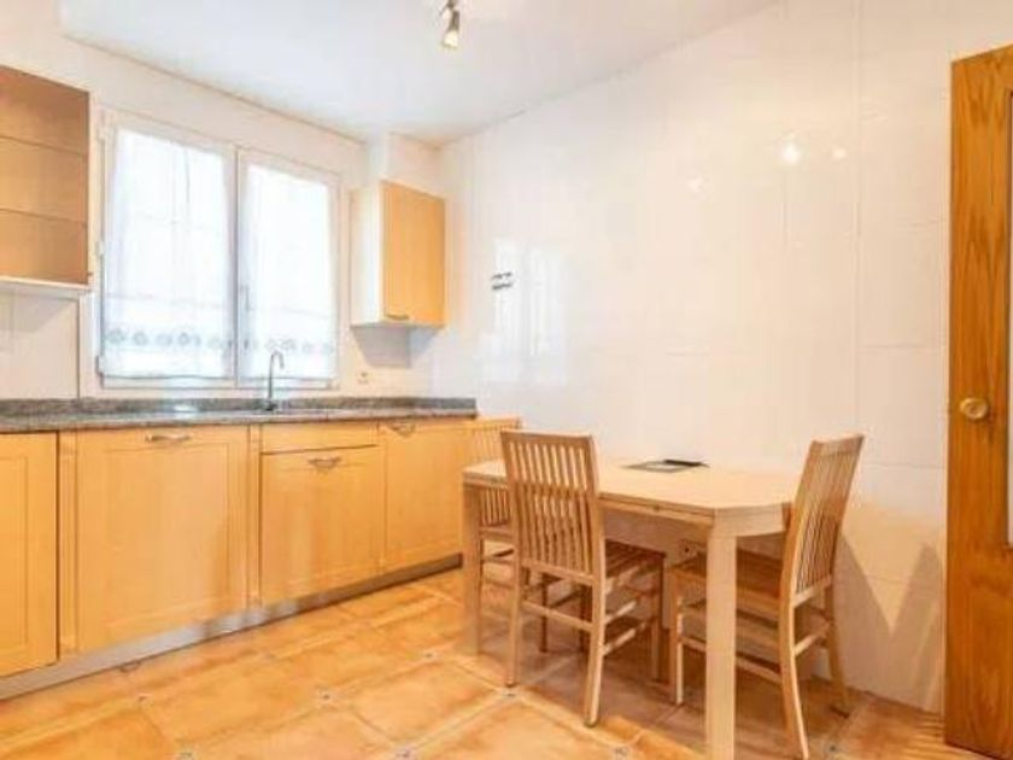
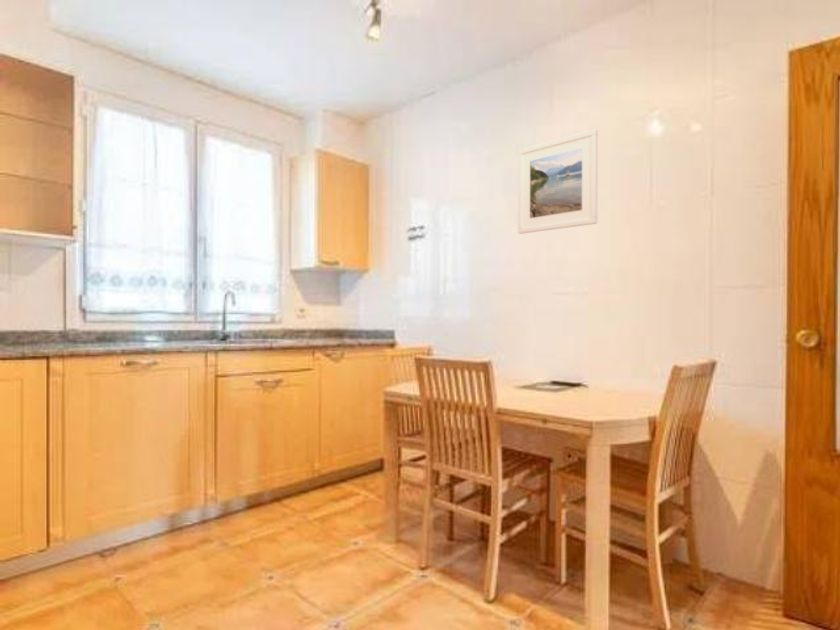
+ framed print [517,128,599,235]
